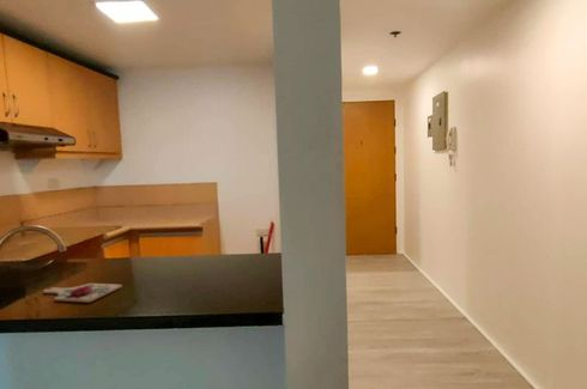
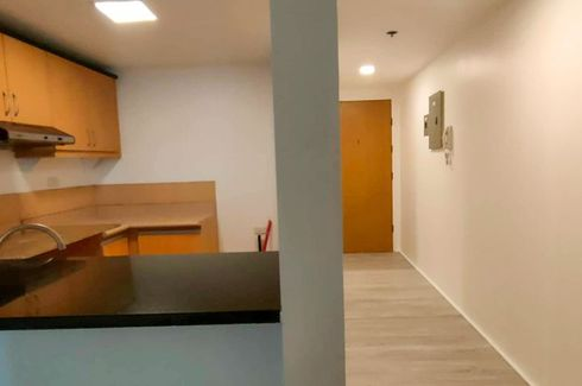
- cutting board [42,282,123,304]
